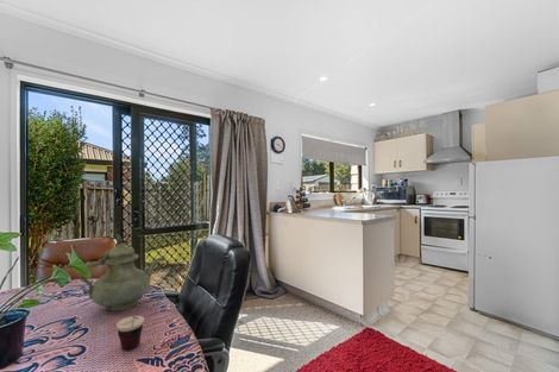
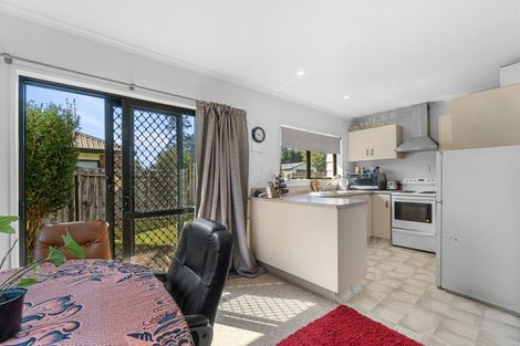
- cup [115,315,145,351]
- teapot [78,233,167,311]
